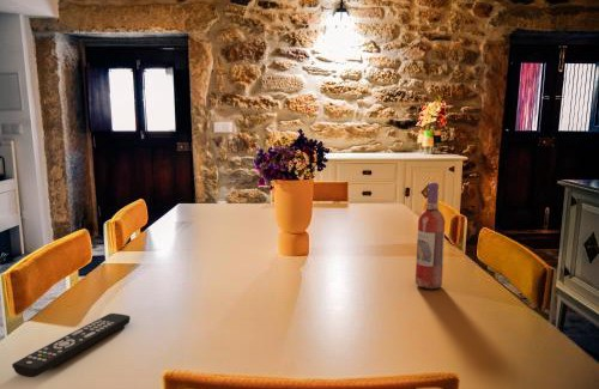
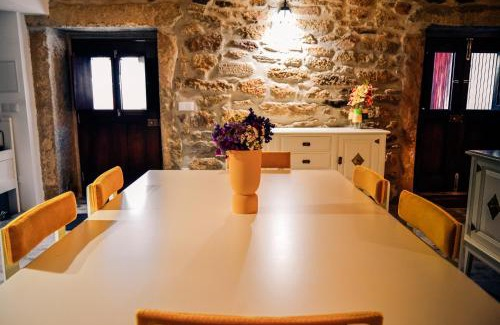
- remote control [11,312,132,378]
- wine bottle [415,181,447,290]
